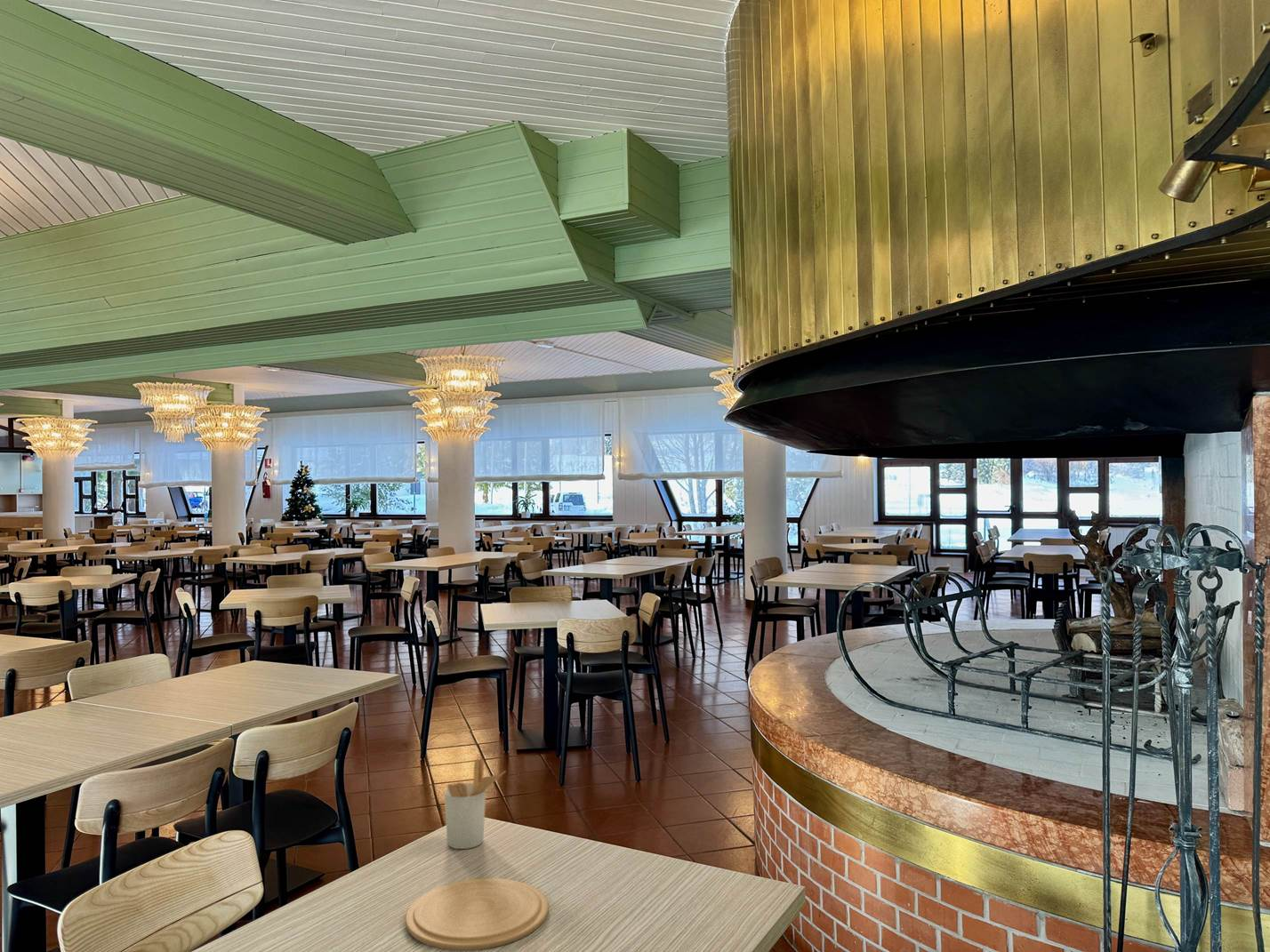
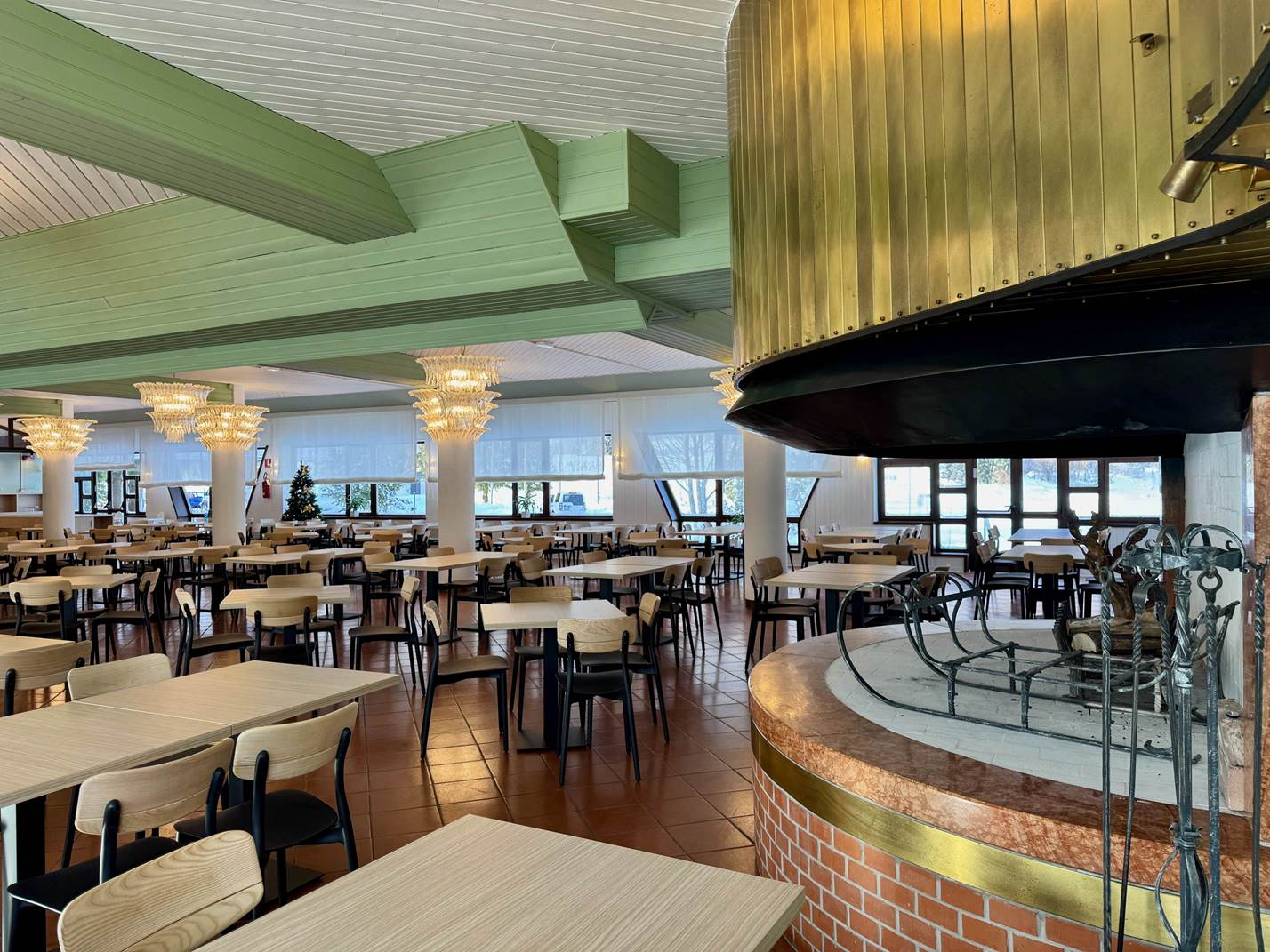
- utensil holder [443,757,507,850]
- plate [405,877,550,951]
